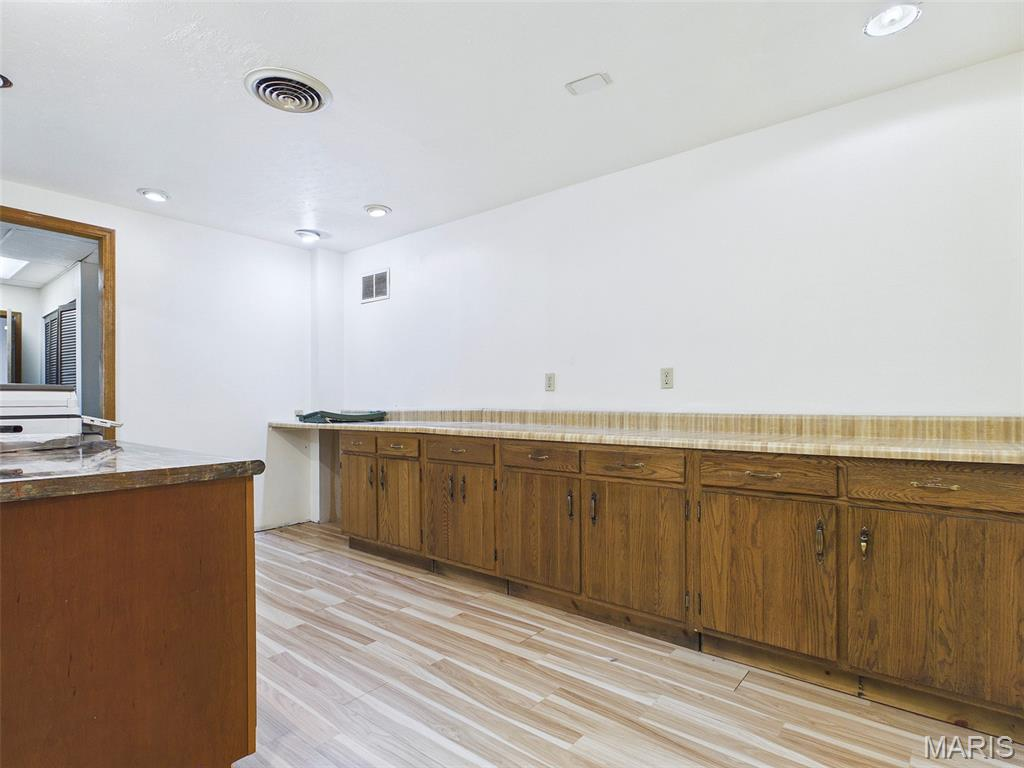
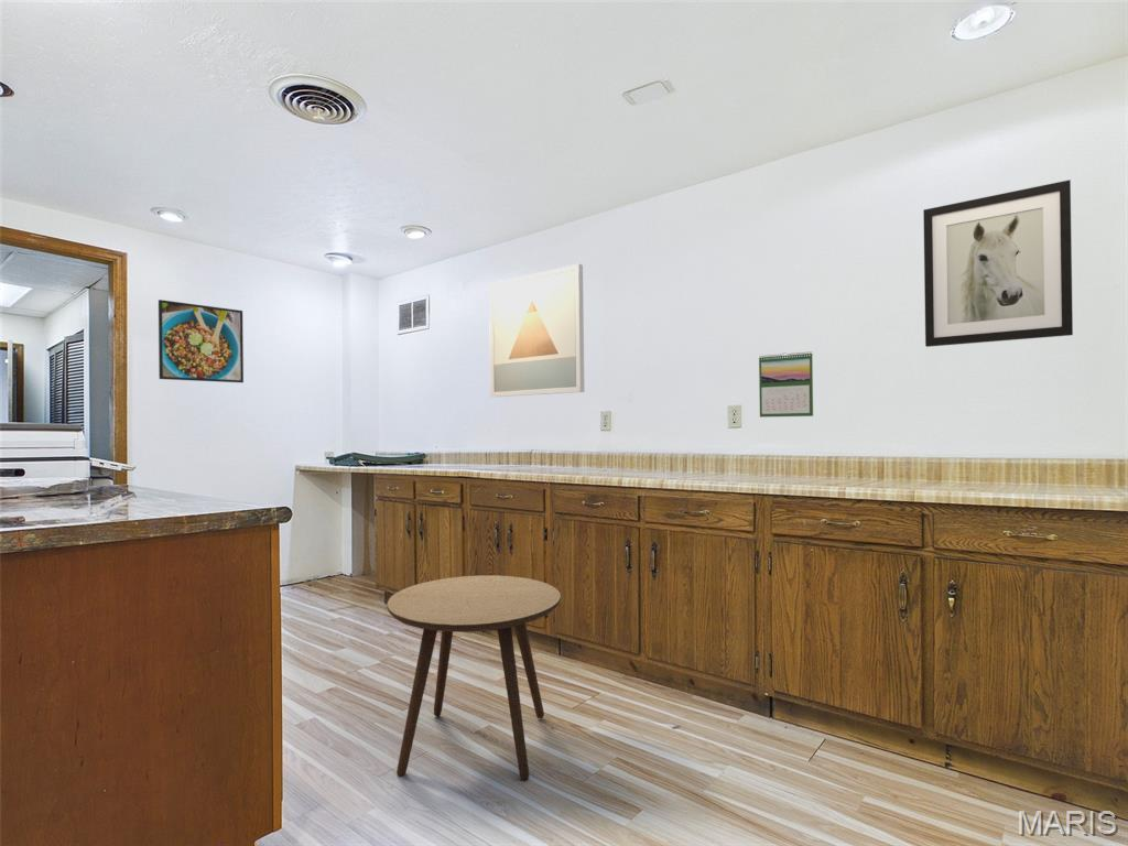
+ wall art [922,178,1074,348]
+ calendar [758,350,814,419]
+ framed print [158,299,245,383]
+ side table [386,574,562,782]
+ wall art [488,263,585,398]
